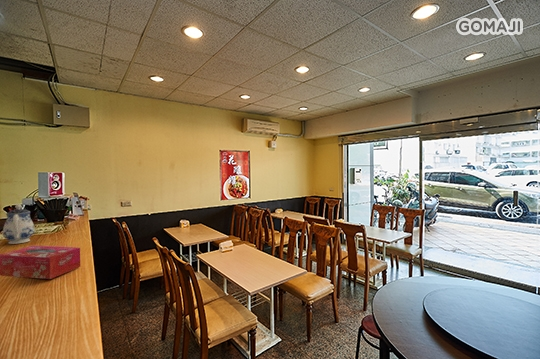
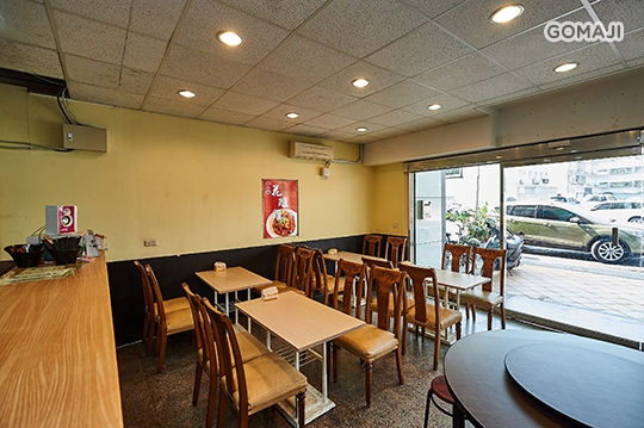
- teapot [1,203,36,245]
- tissue box [0,245,82,280]
